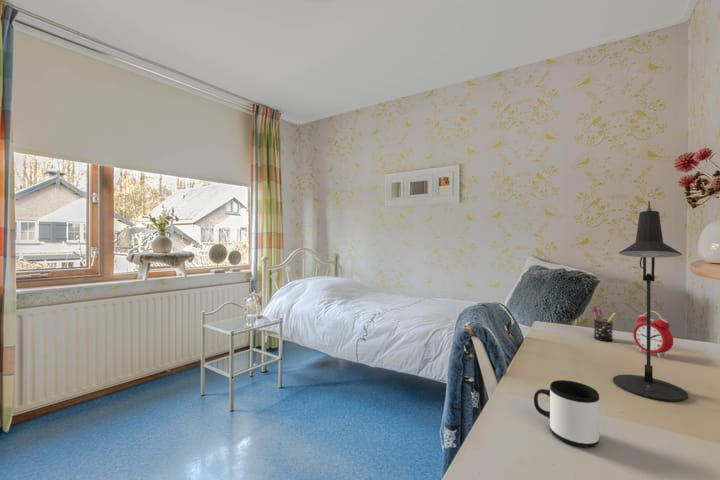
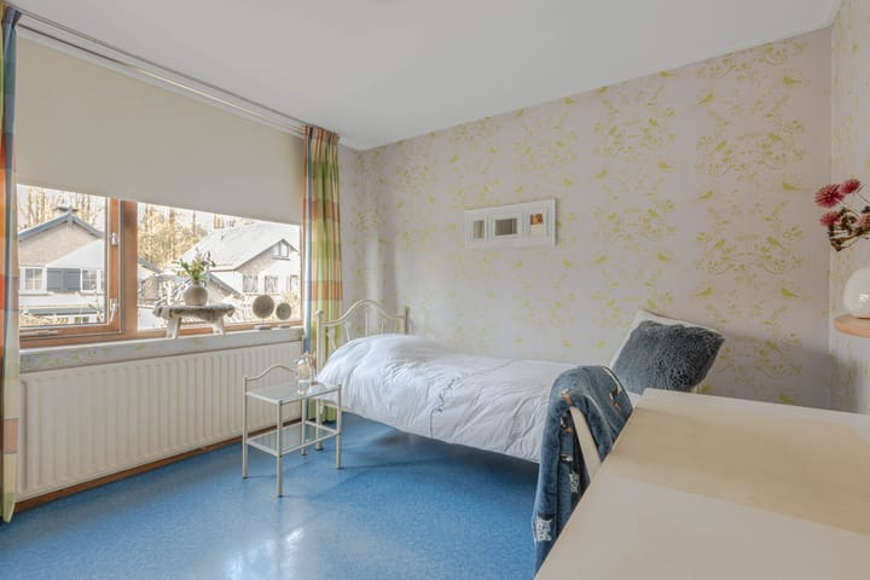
- desk lamp [612,200,689,402]
- pen holder [591,305,617,342]
- mug [533,379,600,448]
- alarm clock [632,310,674,359]
